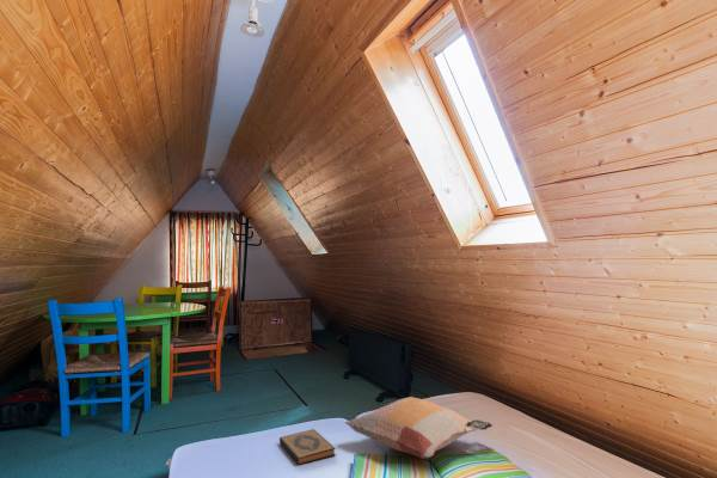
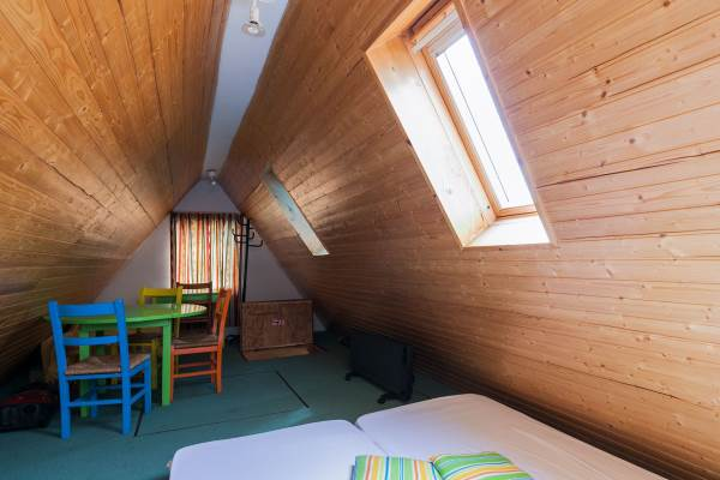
- hardback book [278,428,337,466]
- decorative pillow [344,396,494,460]
